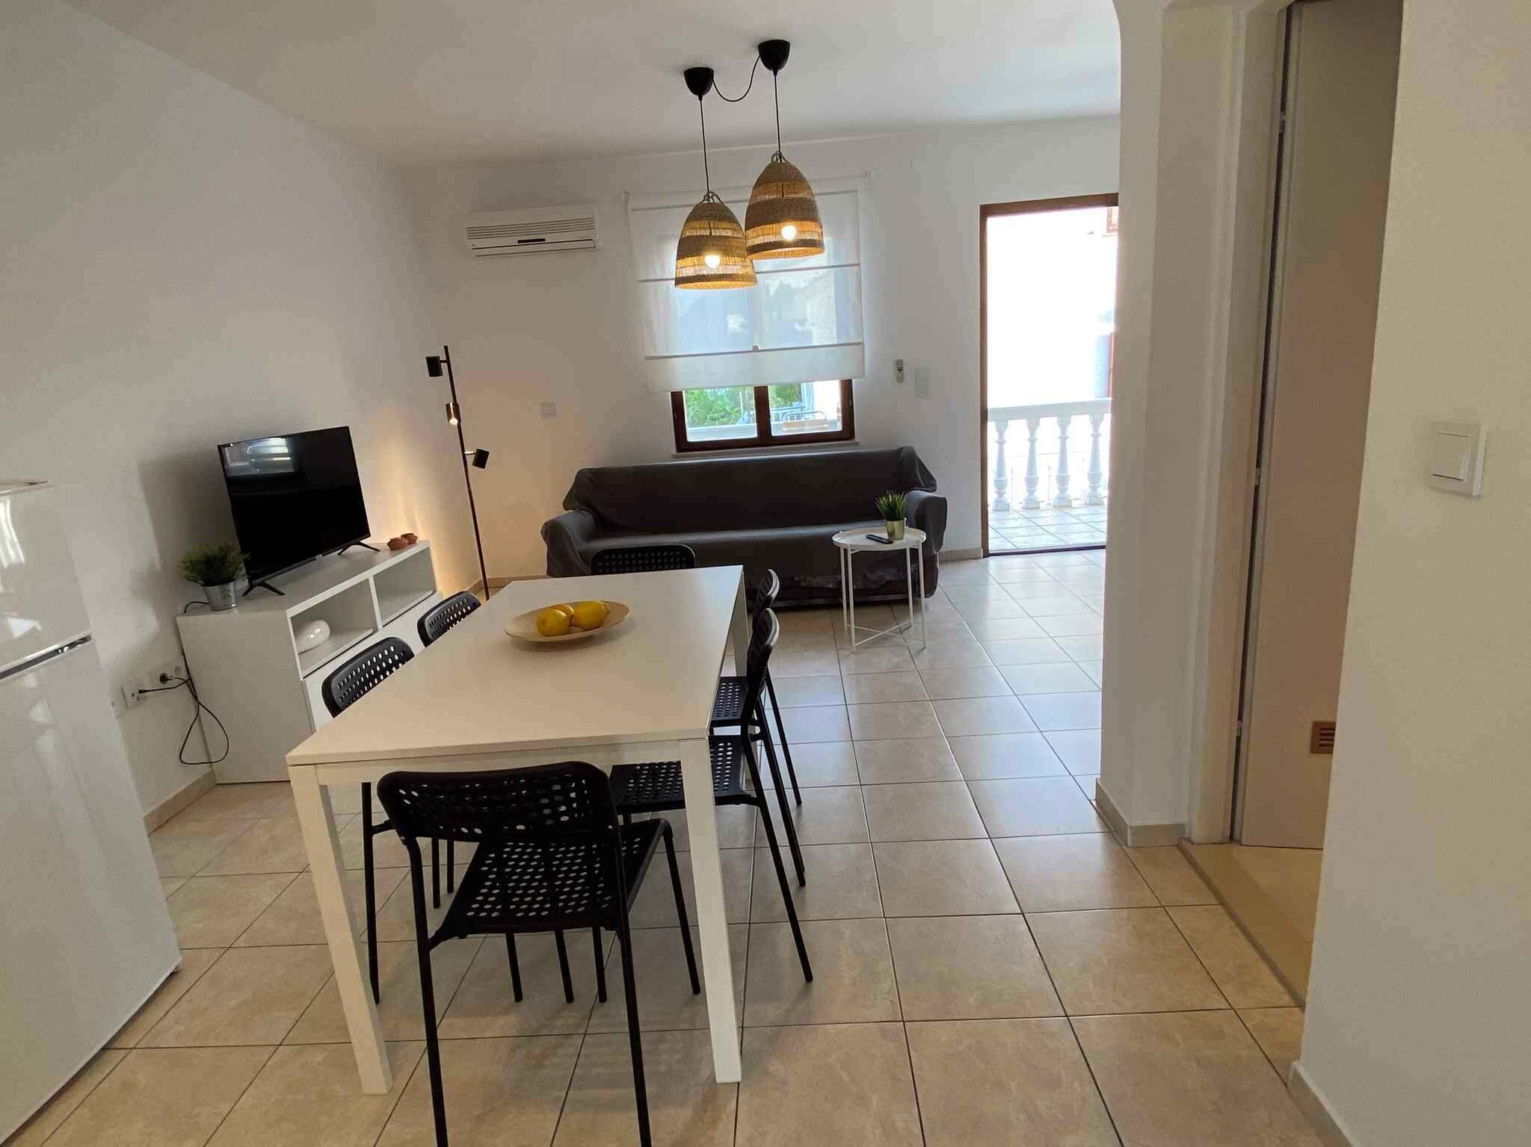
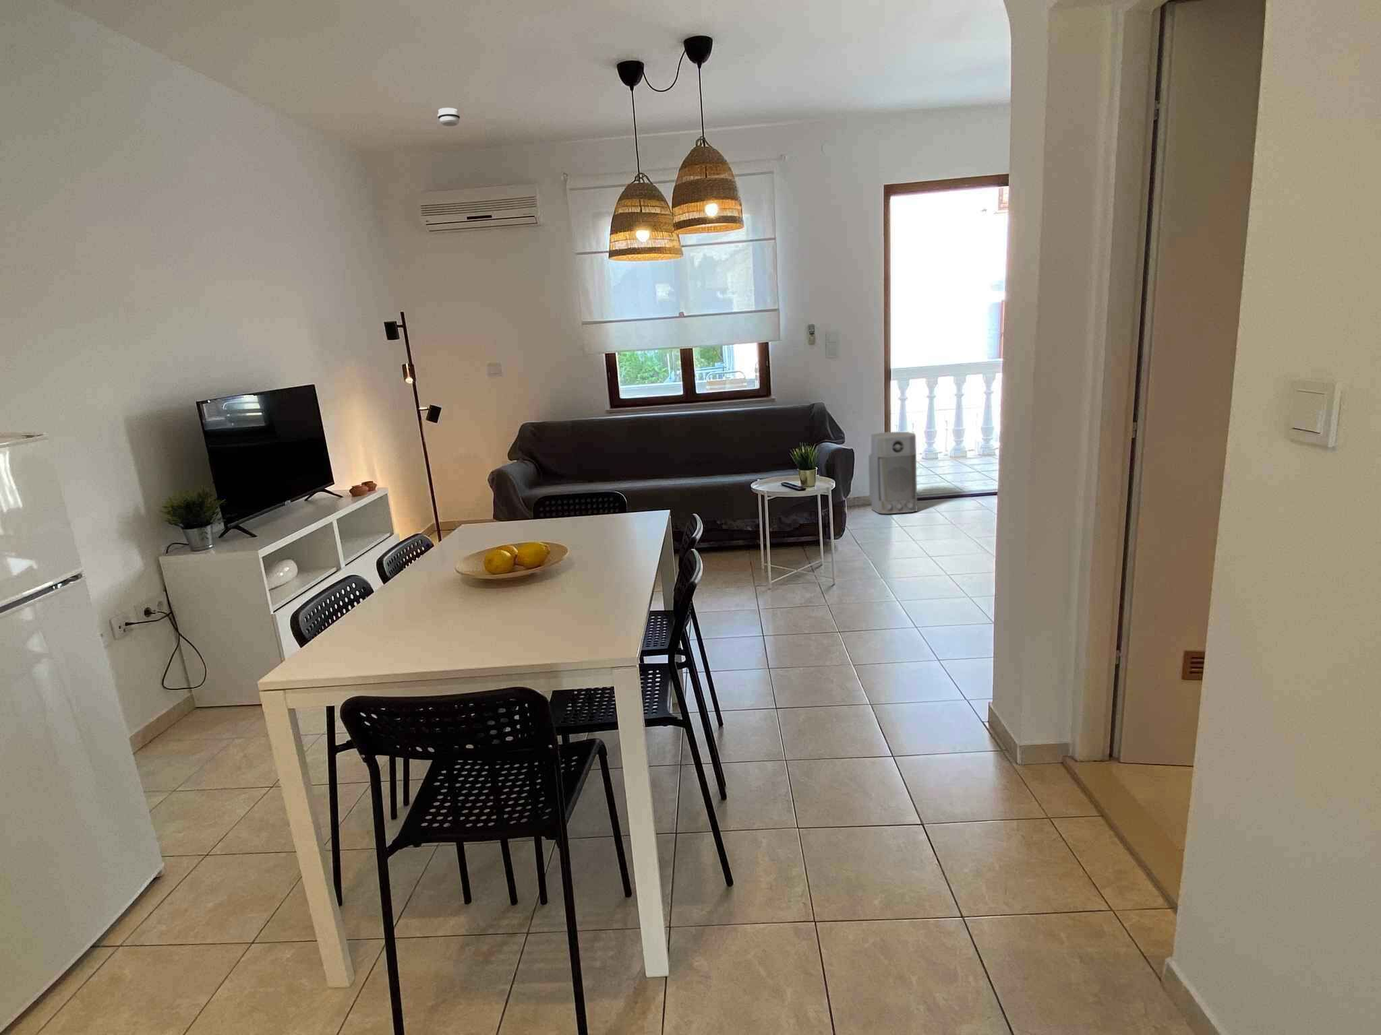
+ air purifier [868,432,919,514]
+ smoke detector [437,108,461,127]
